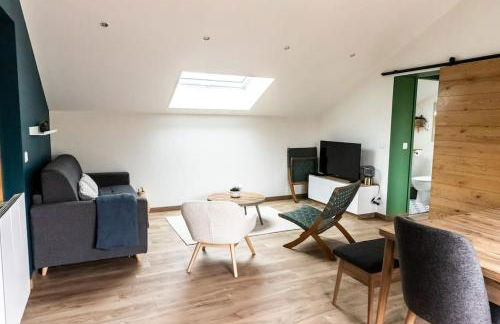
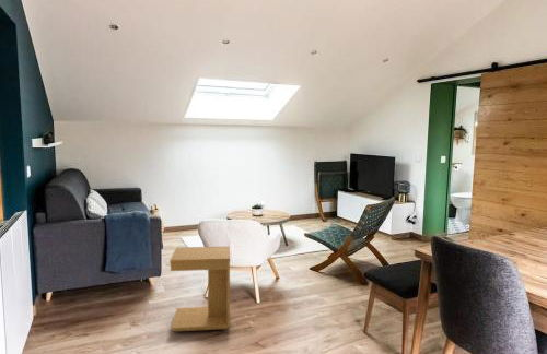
+ side table [168,246,231,332]
